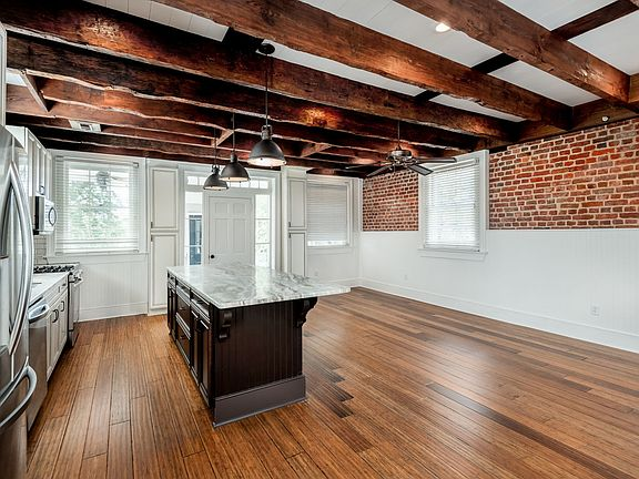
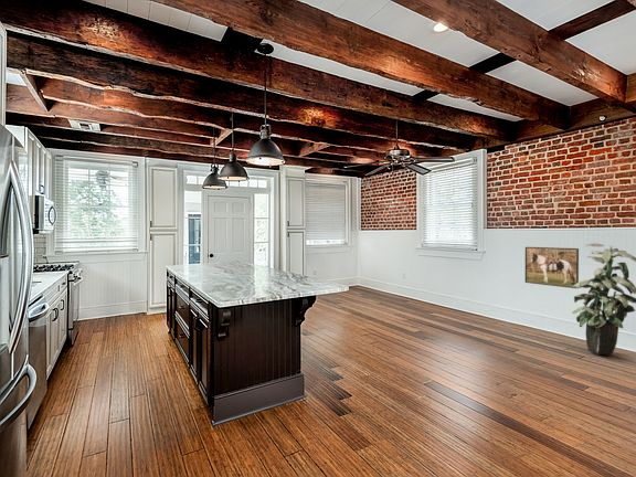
+ indoor plant [569,242,636,357]
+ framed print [524,246,580,289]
